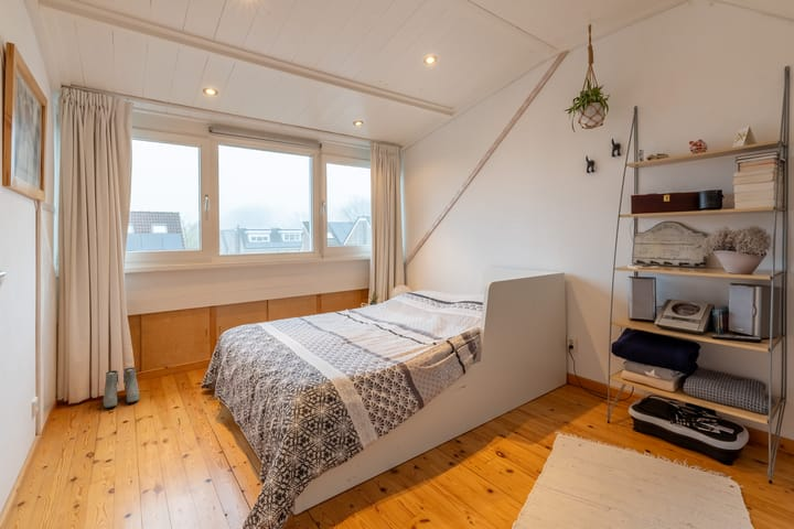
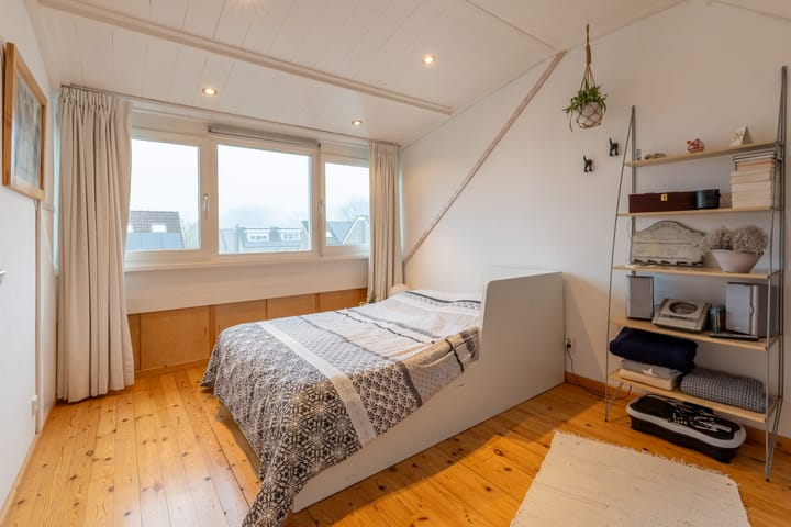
- boots [103,367,140,409]
